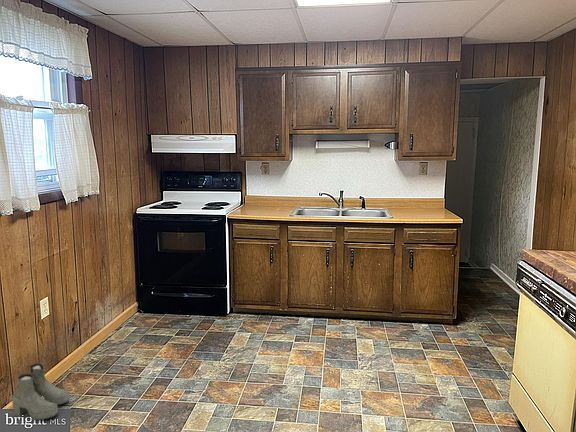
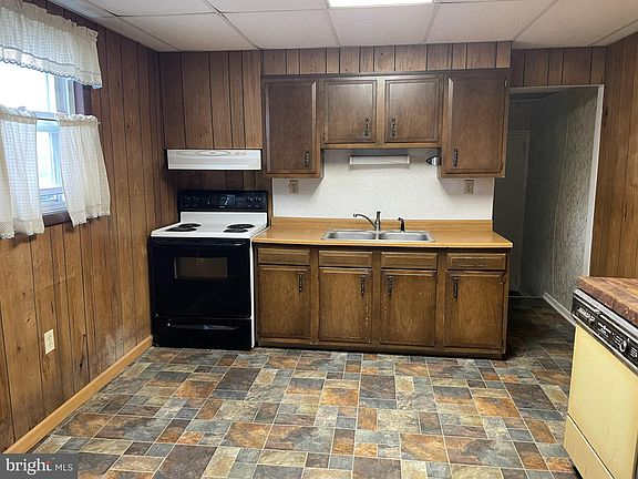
- boots [11,362,70,421]
